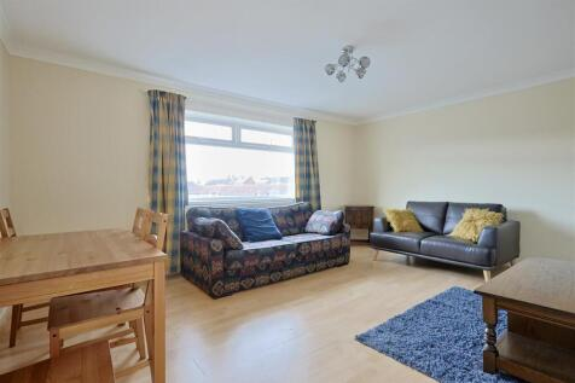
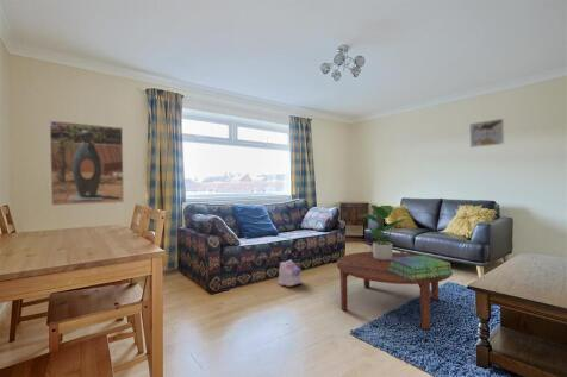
+ coffee table [336,251,453,331]
+ stack of books [388,255,454,281]
+ potted plant [359,203,406,260]
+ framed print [49,119,125,207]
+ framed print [468,118,505,149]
+ plush toy [278,259,303,288]
